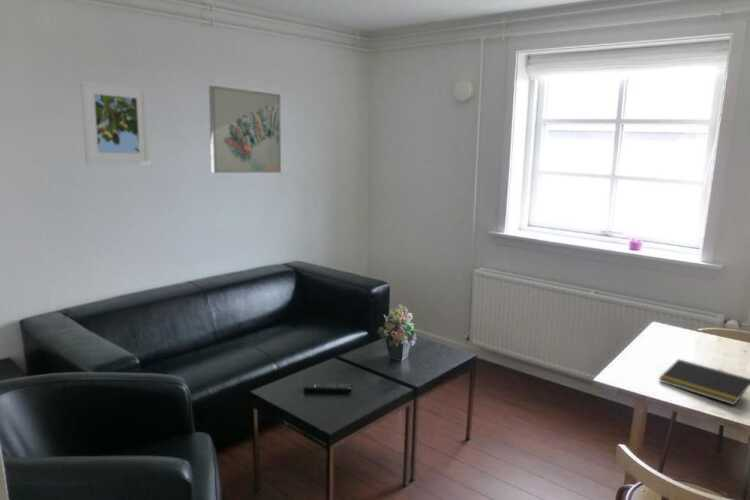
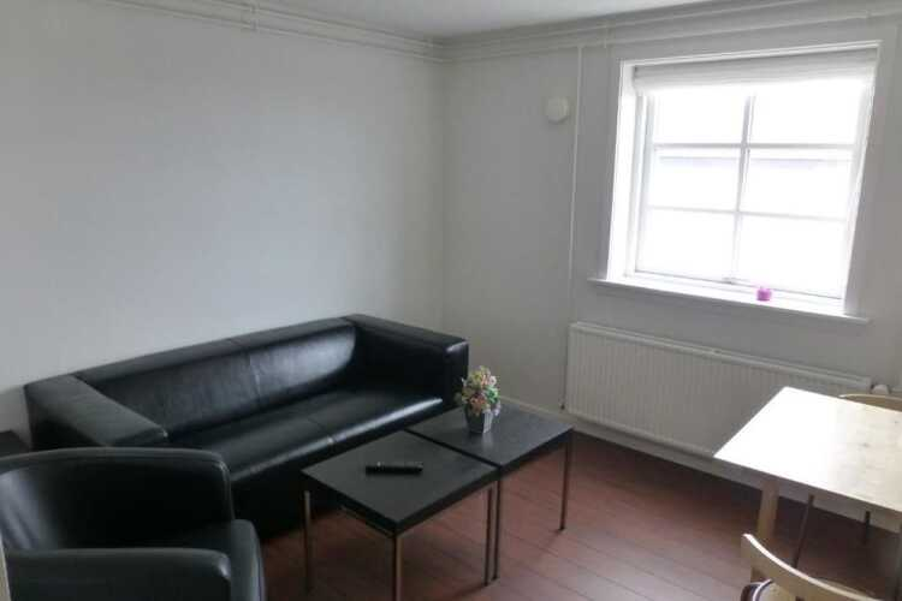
- wall art [208,85,282,174]
- notepad [658,358,750,406]
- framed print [79,80,152,166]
